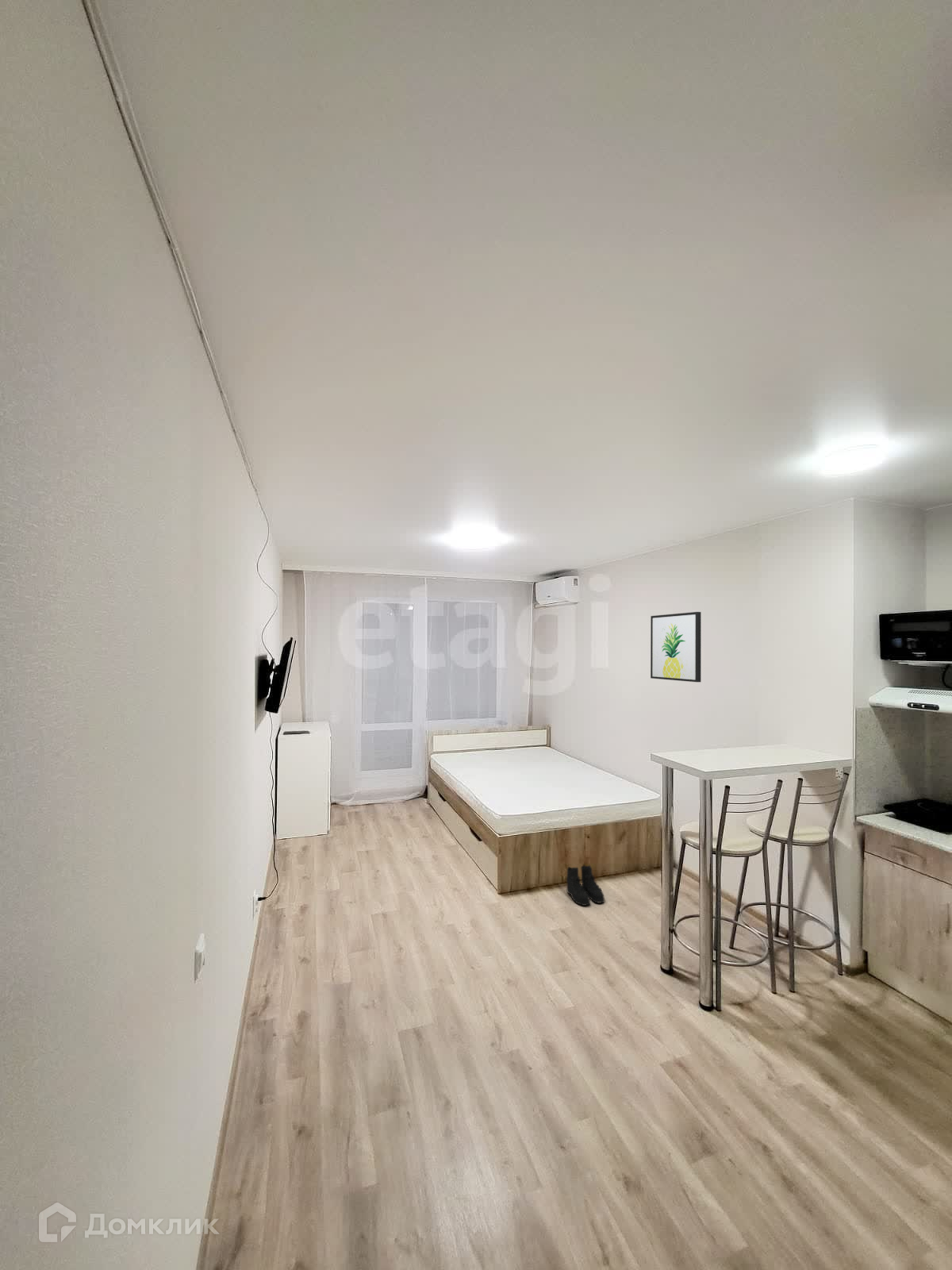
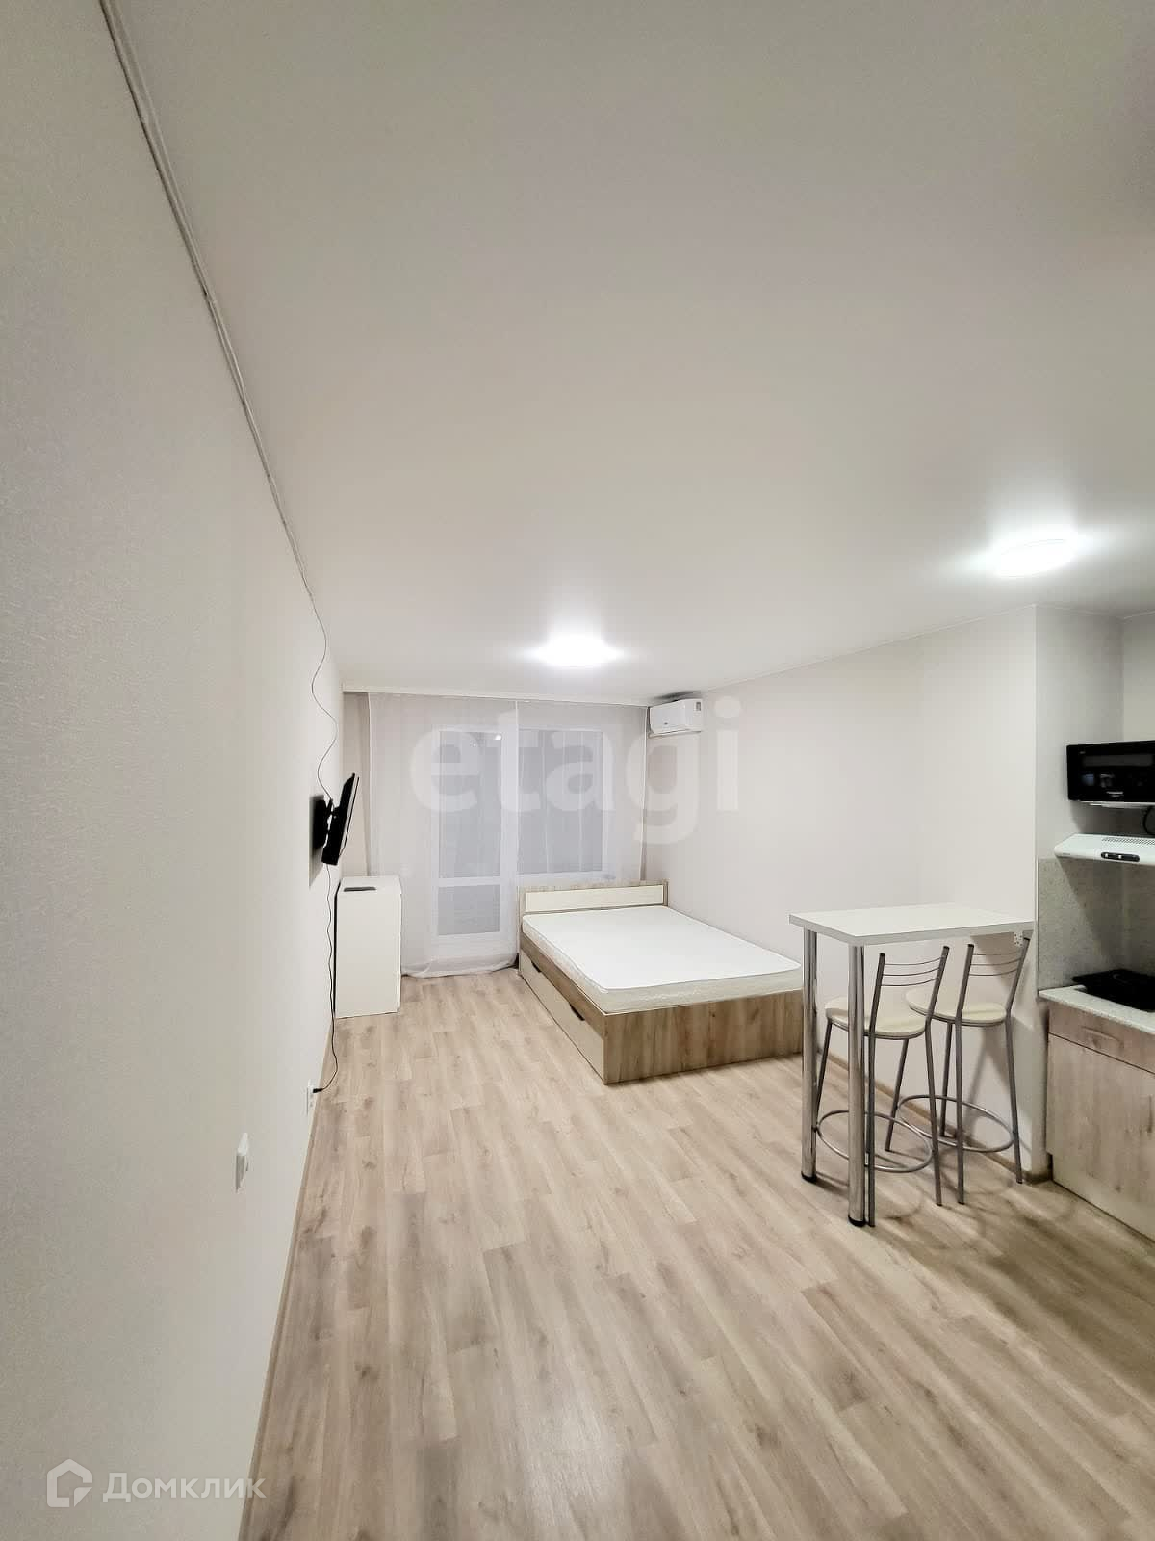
- boots [566,864,605,906]
- wall art [650,611,702,683]
